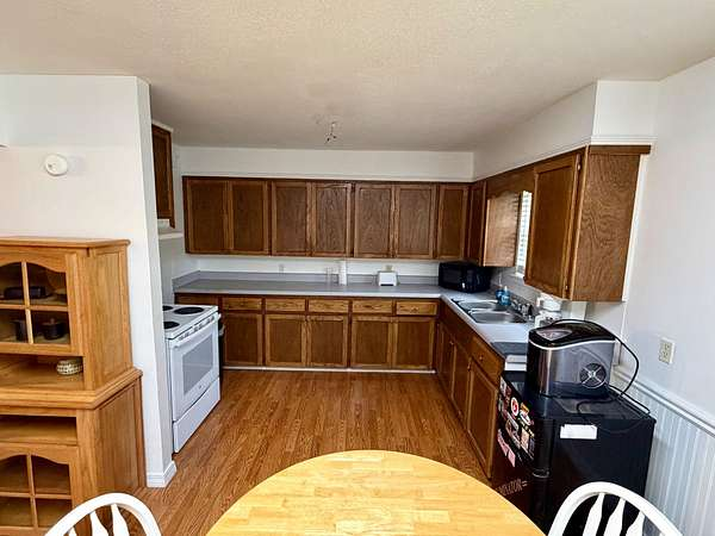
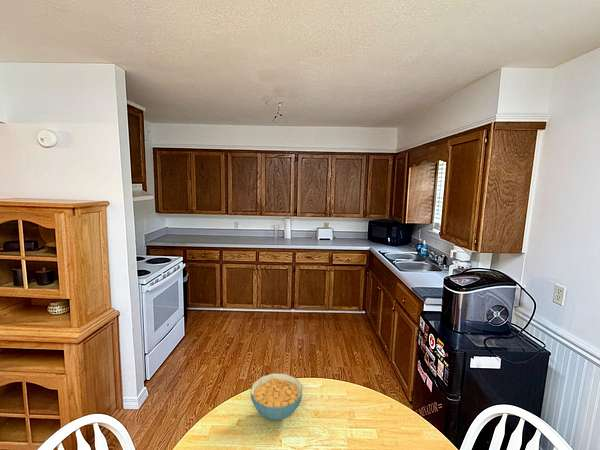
+ cereal bowl [250,372,303,421]
